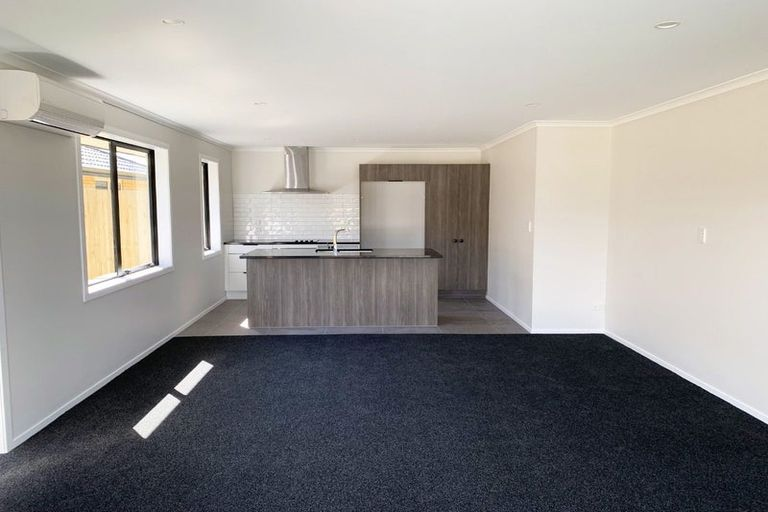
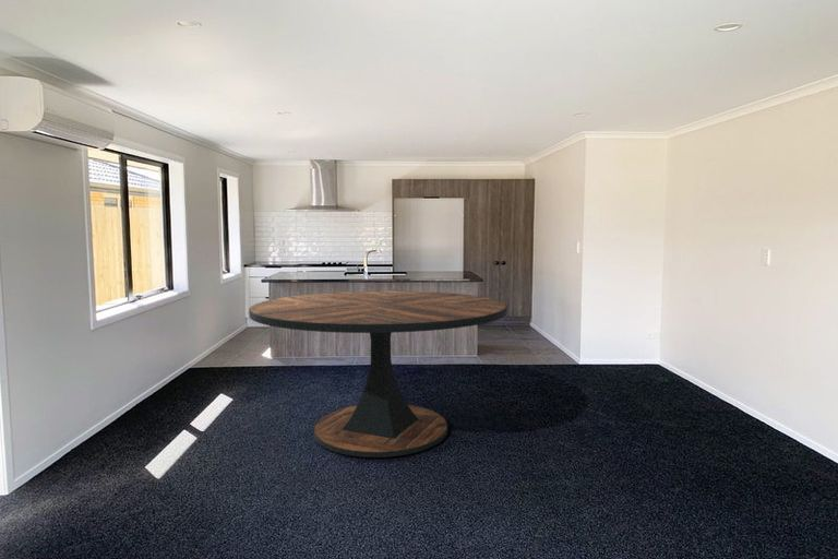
+ dining table [248,290,508,459]
